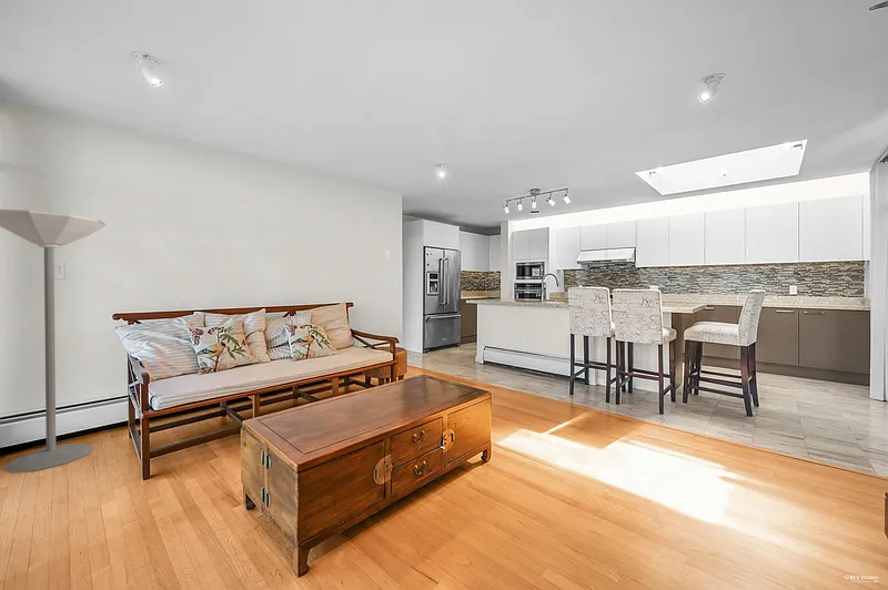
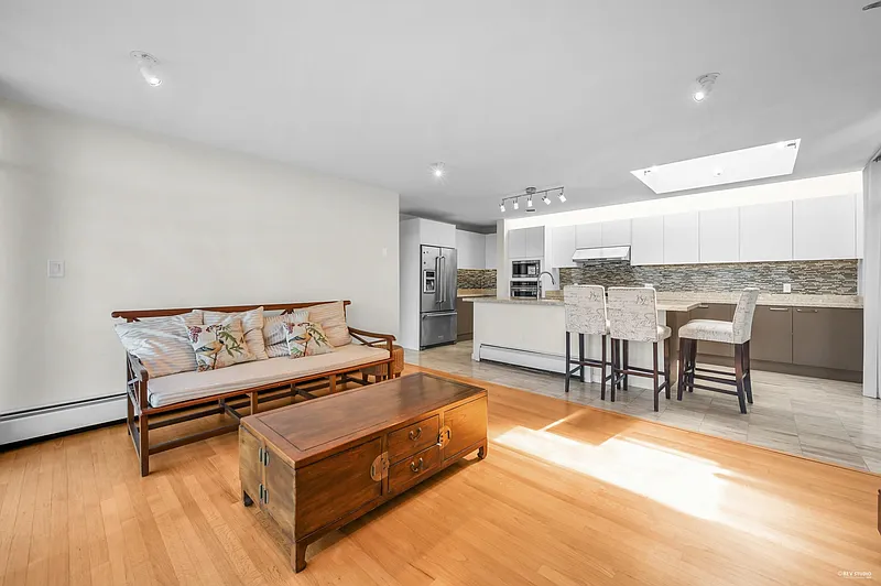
- floor lamp [0,208,107,474]
